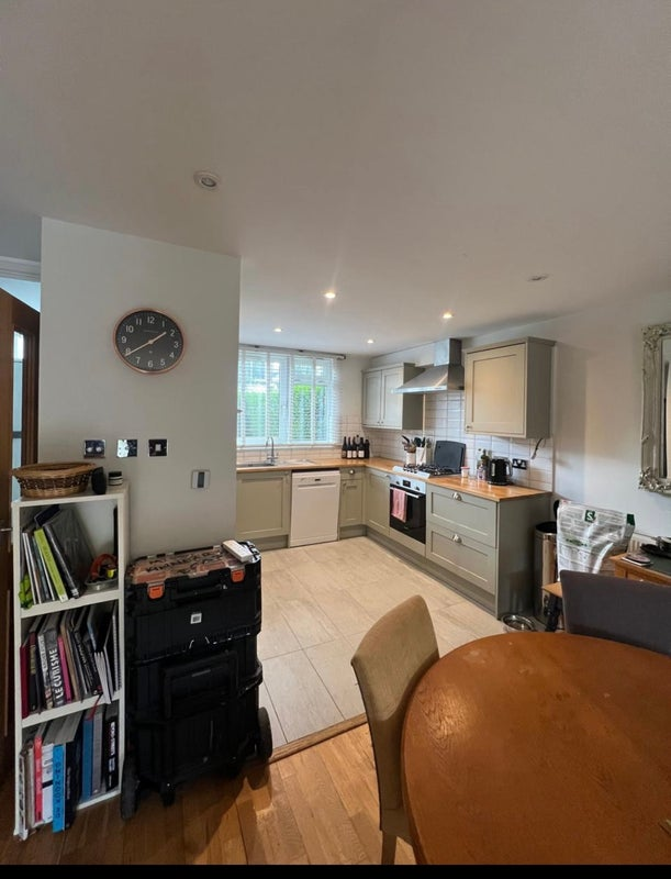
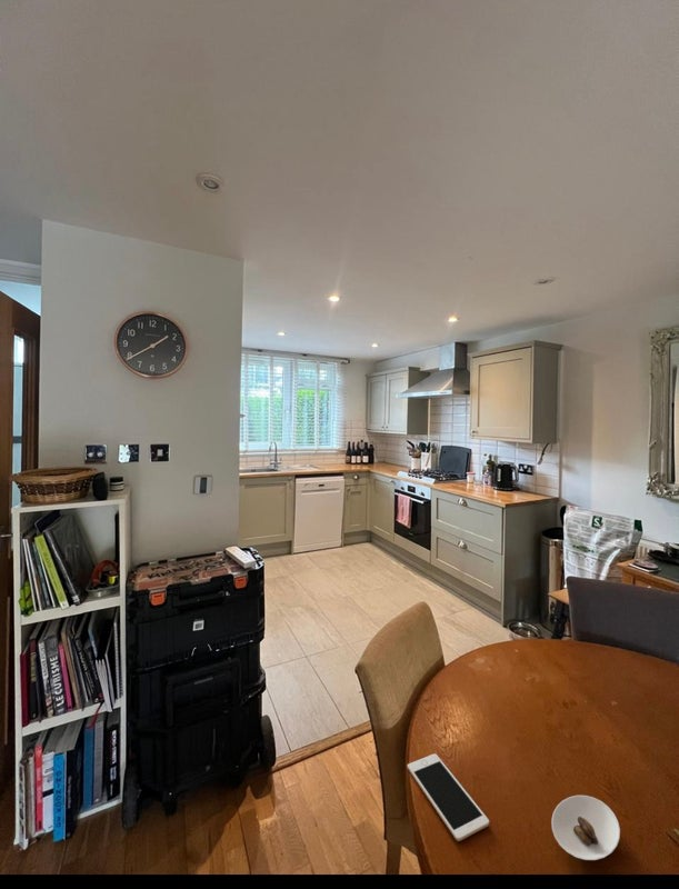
+ saucer [550,795,621,861]
+ cell phone [407,752,490,842]
